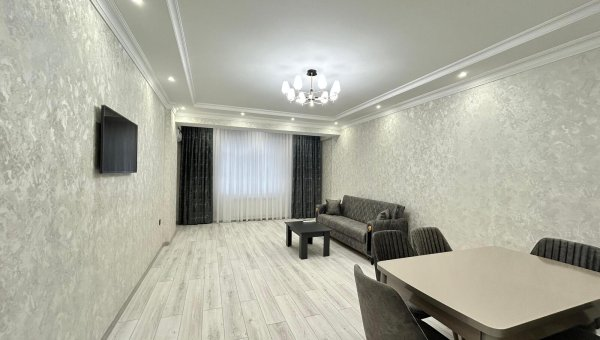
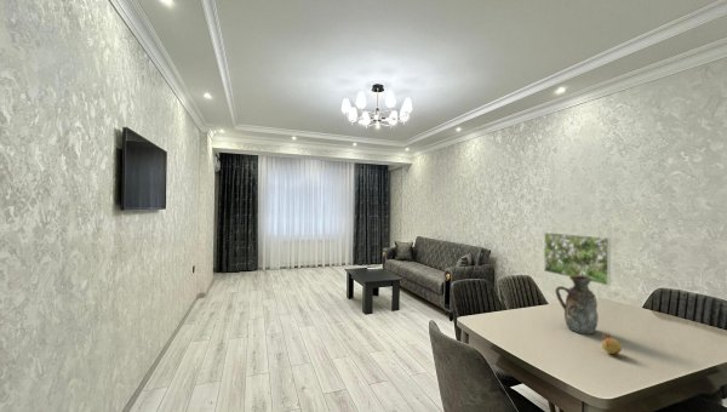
+ decorative vase [555,276,600,334]
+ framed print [543,231,612,287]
+ fruit [600,333,623,359]
